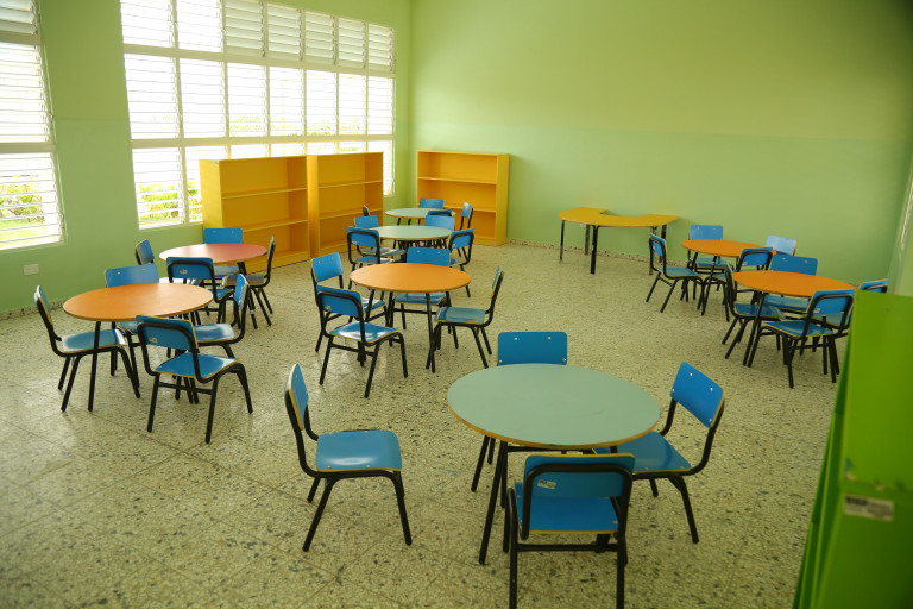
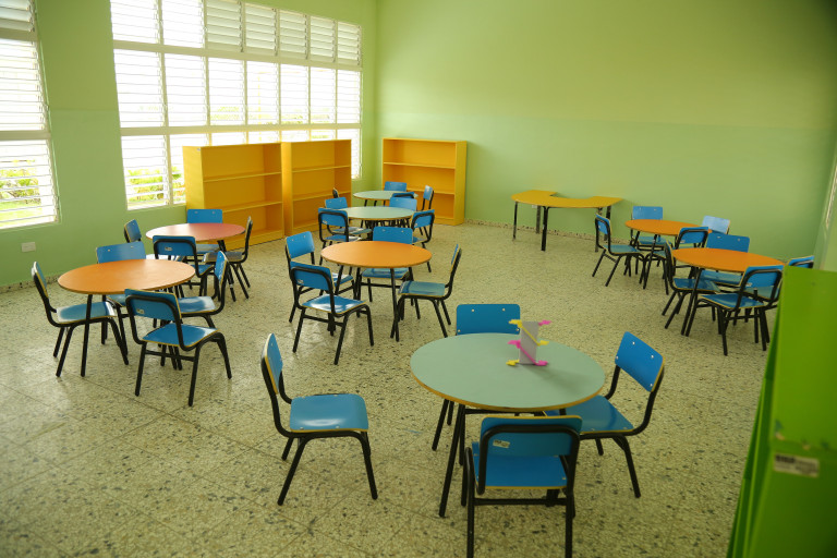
+ puzzle [505,318,553,366]
